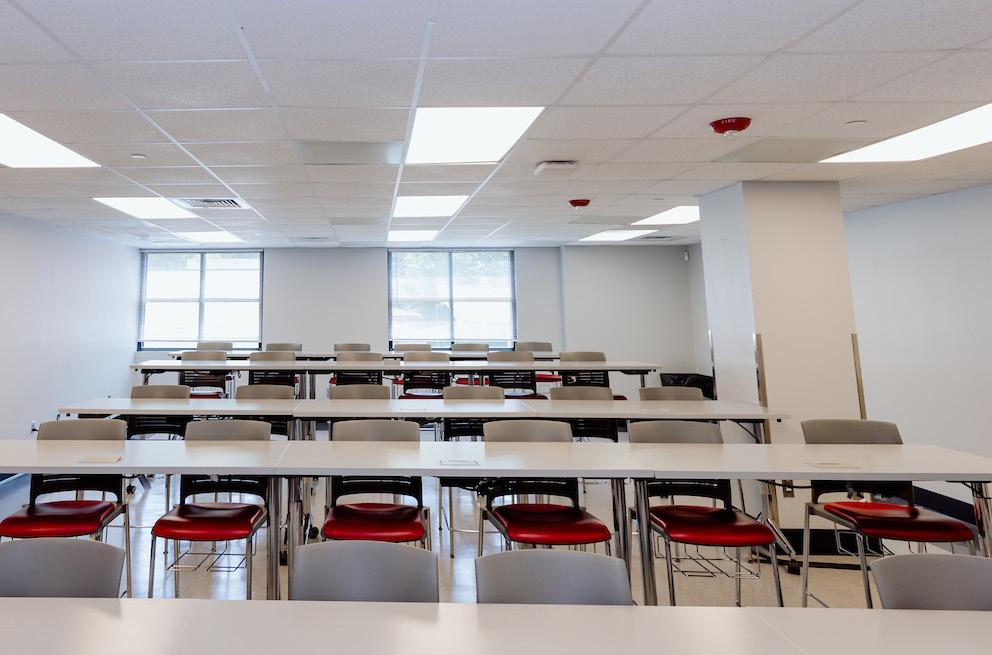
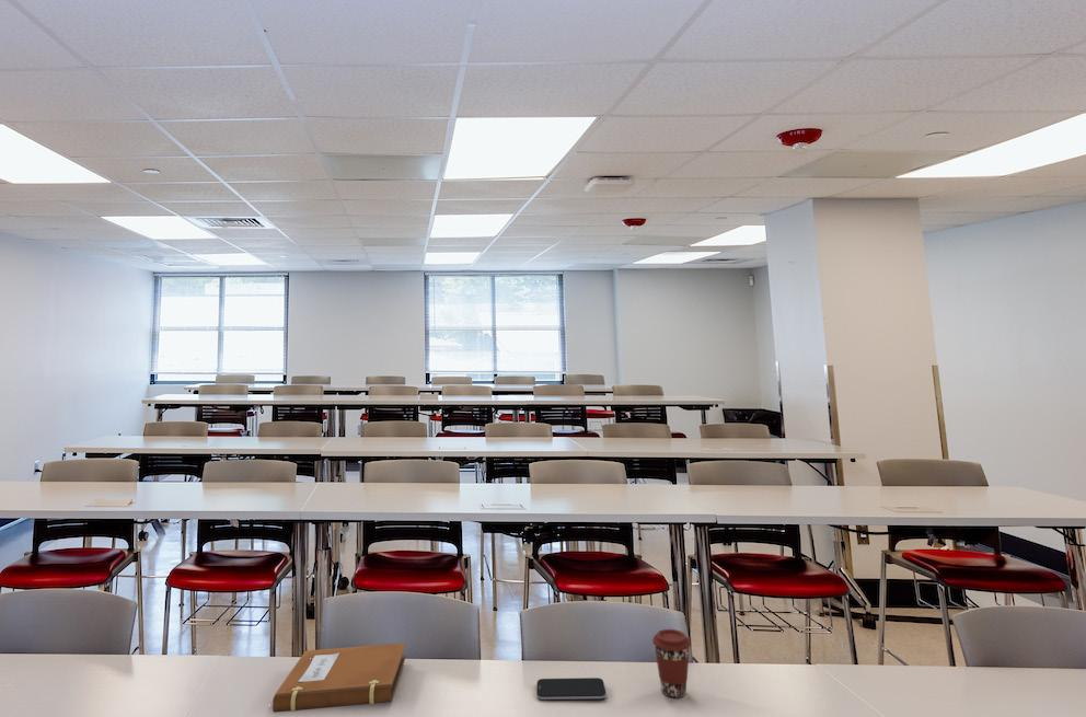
+ coffee cup [651,628,692,699]
+ smartphone [535,676,606,701]
+ notebook [272,641,407,714]
